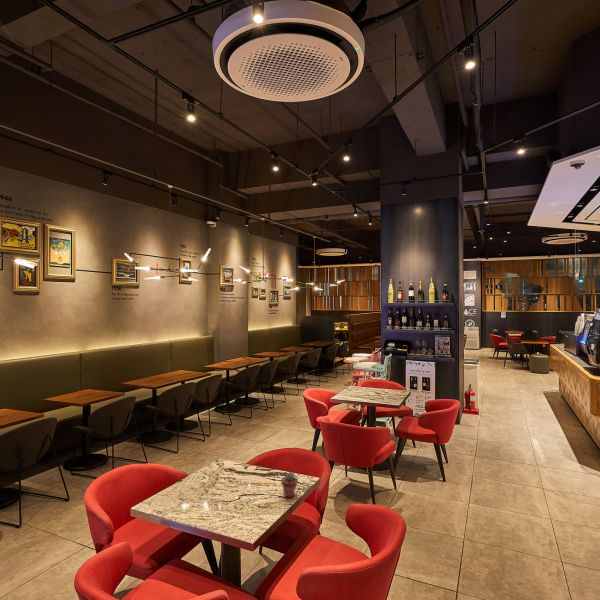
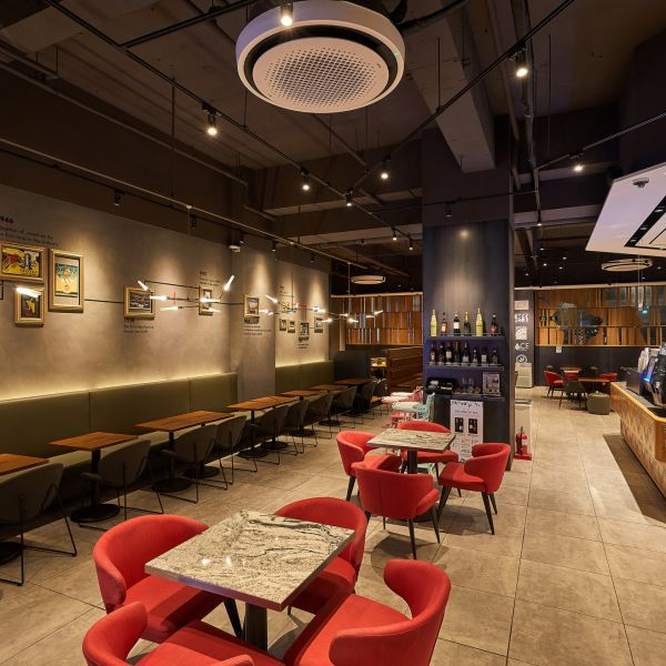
- potted succulent [280,472,299,498]
